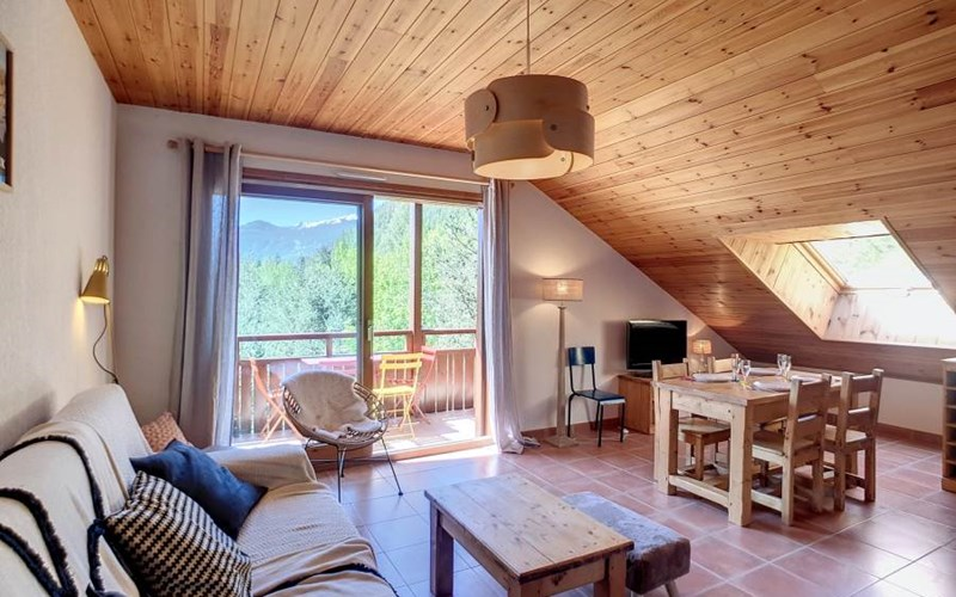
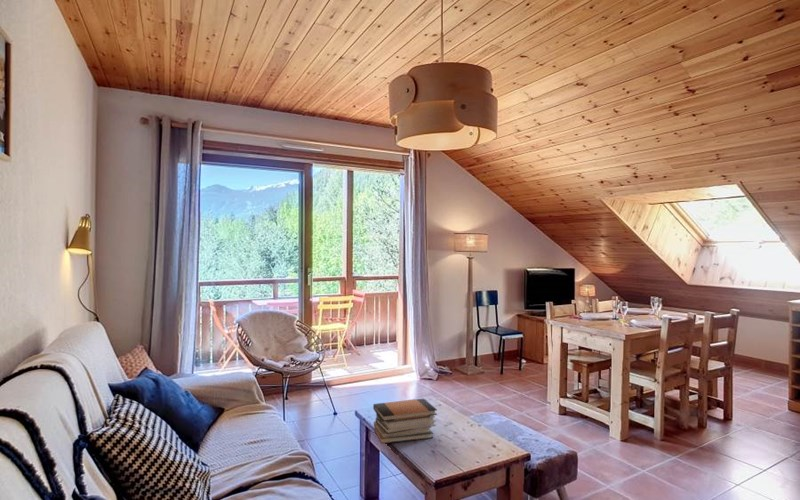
+ book stack [372,398,438,445]
